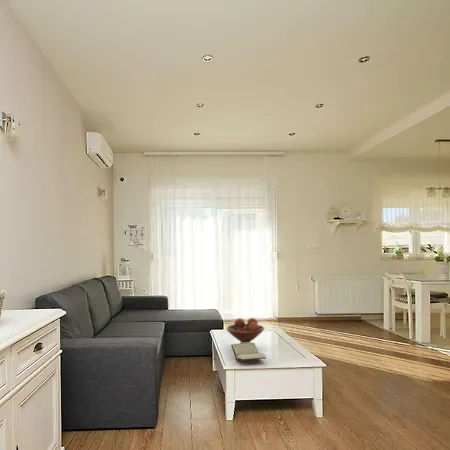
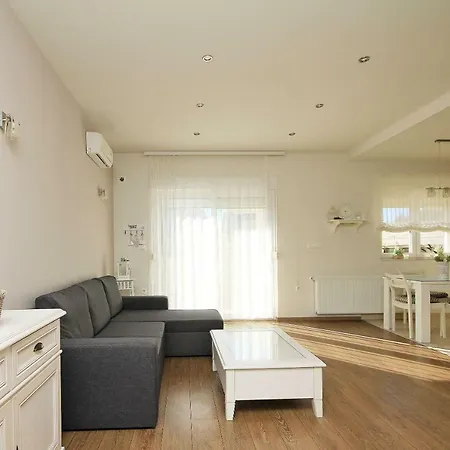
- book [230,342,267,362]
- fruit bowl [225,317,265,343]
